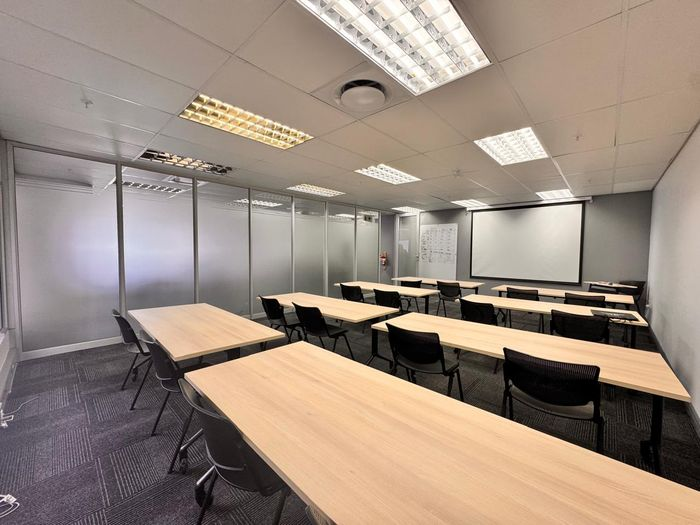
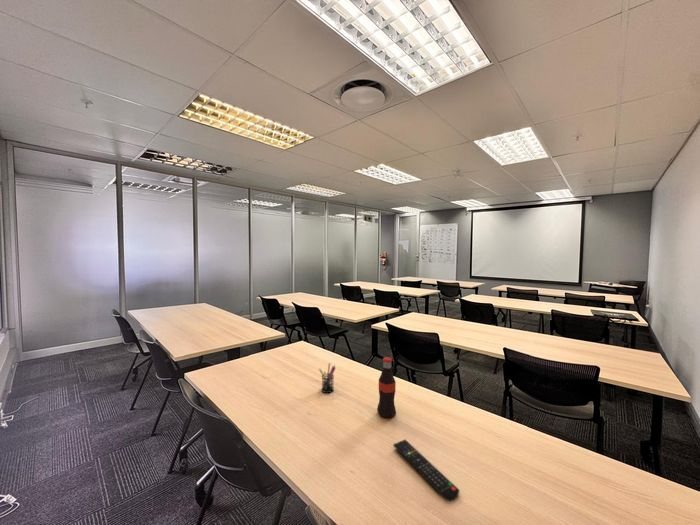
+ pen holder [318,362,337,394]
+ bottle [376,356,397,419]
+ remote control [392,439,460,502]
